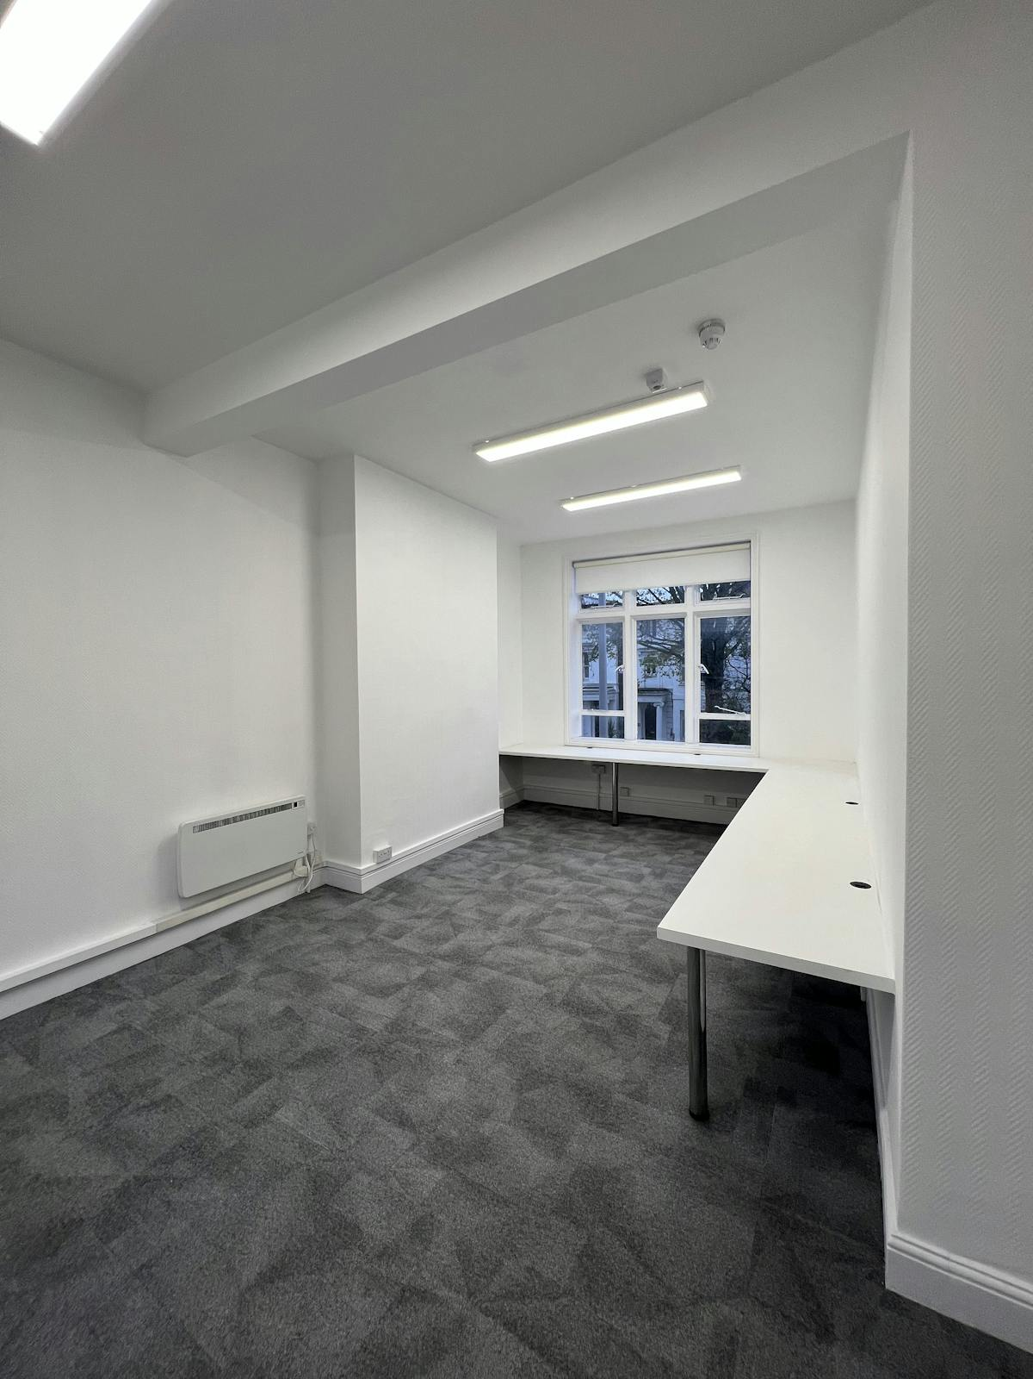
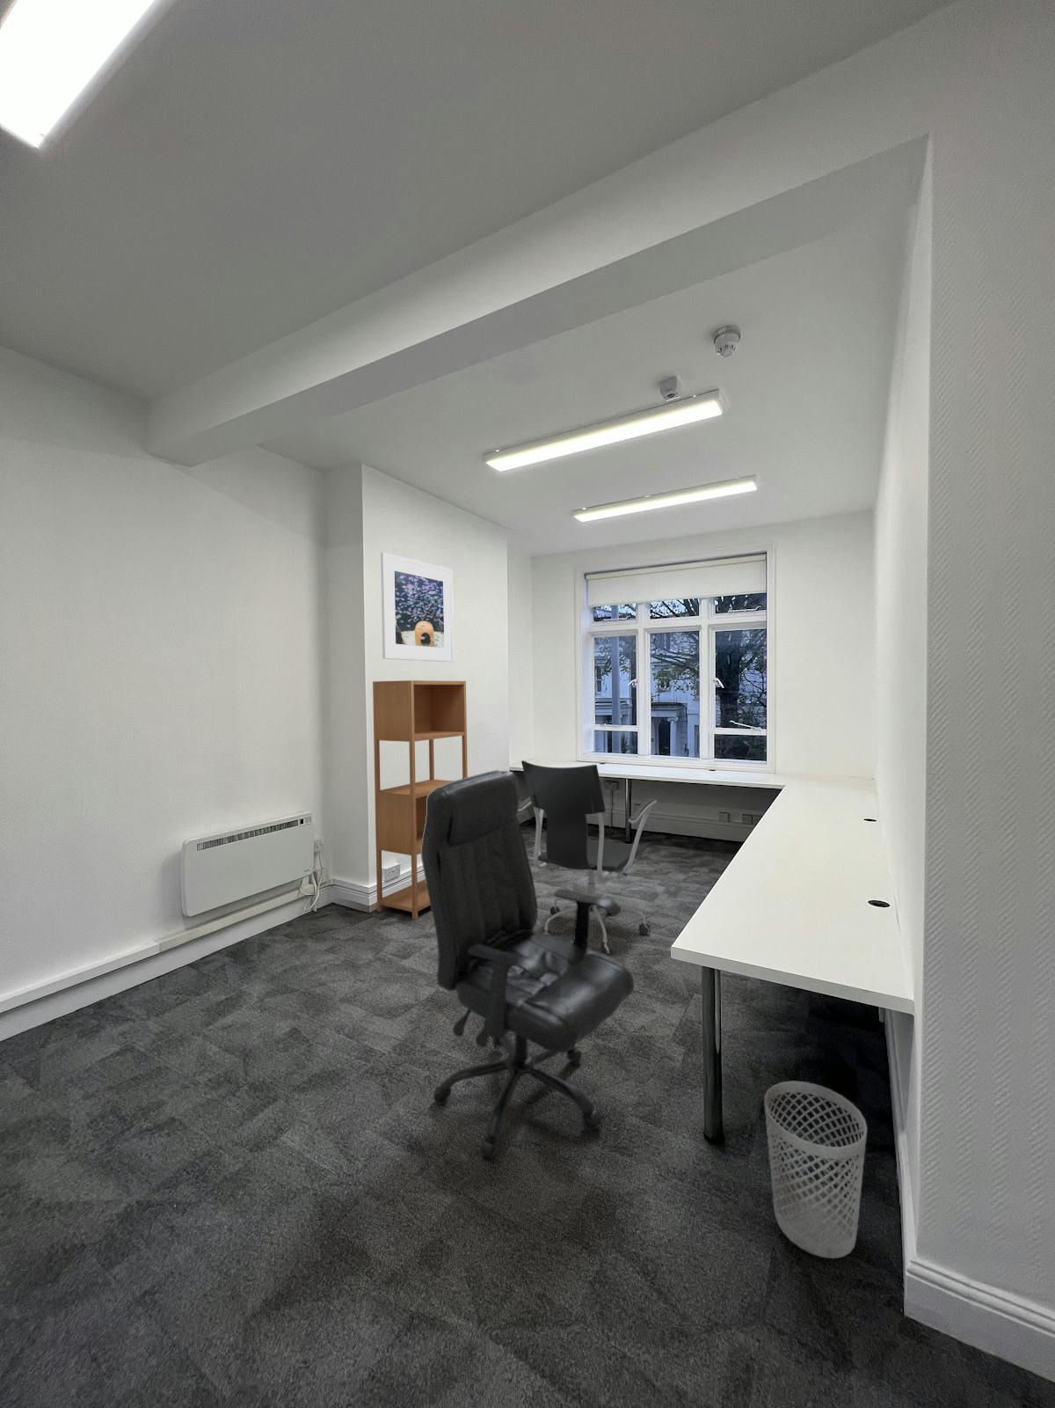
+ office chair [518,759,657,956]
+ wastebasket [764,1081,868,1259]
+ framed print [380,552,454,663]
+ bookcase [372,680,469,921]
+ office chair [420,769,635,1160]
